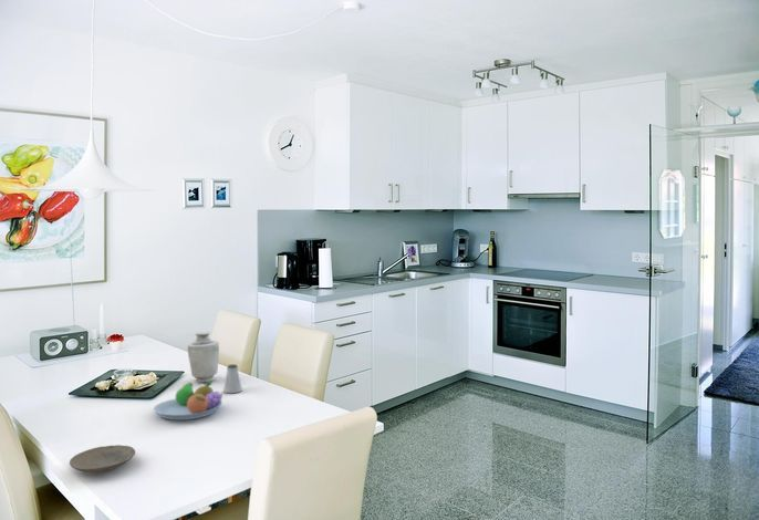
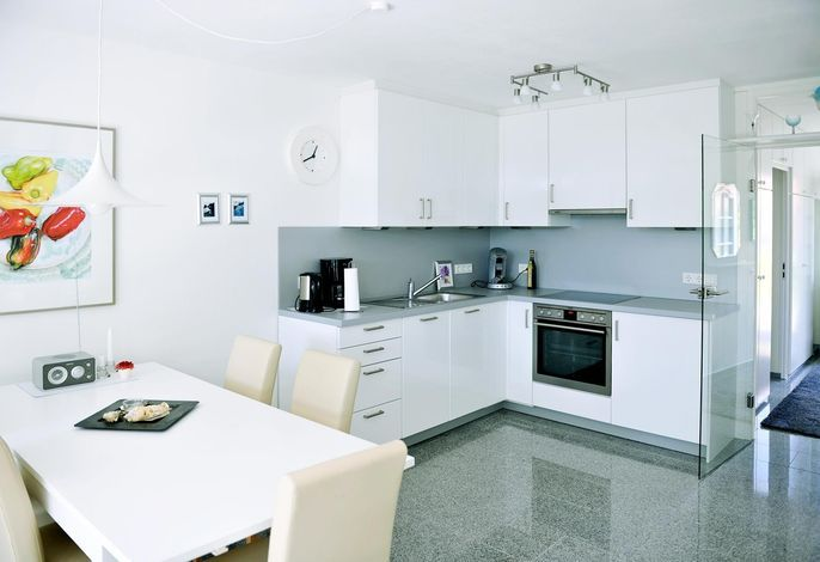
- saltshaker [222,363,243,394]
- fruit bowl [153,382,223,422]
- plate [69,444,136,474]
- vase [187,331,220,384]
